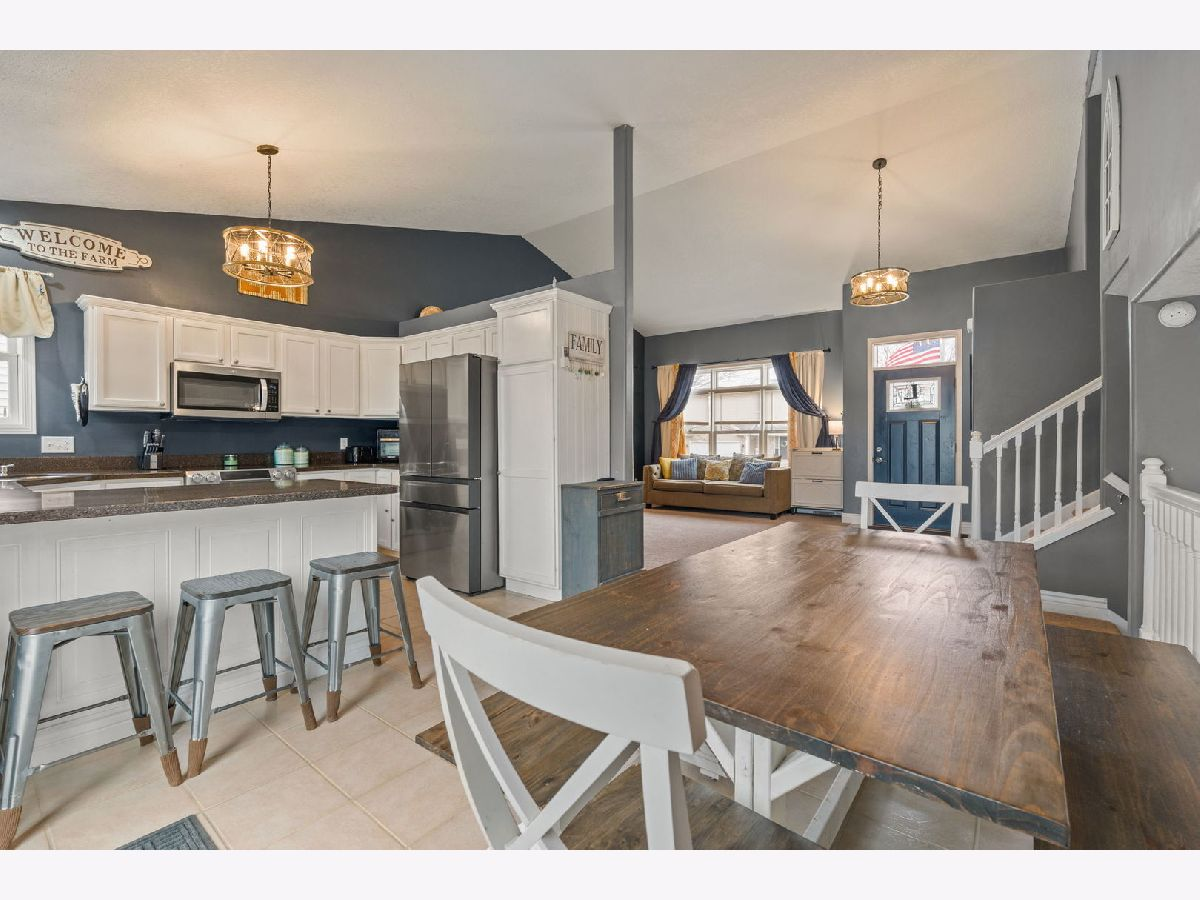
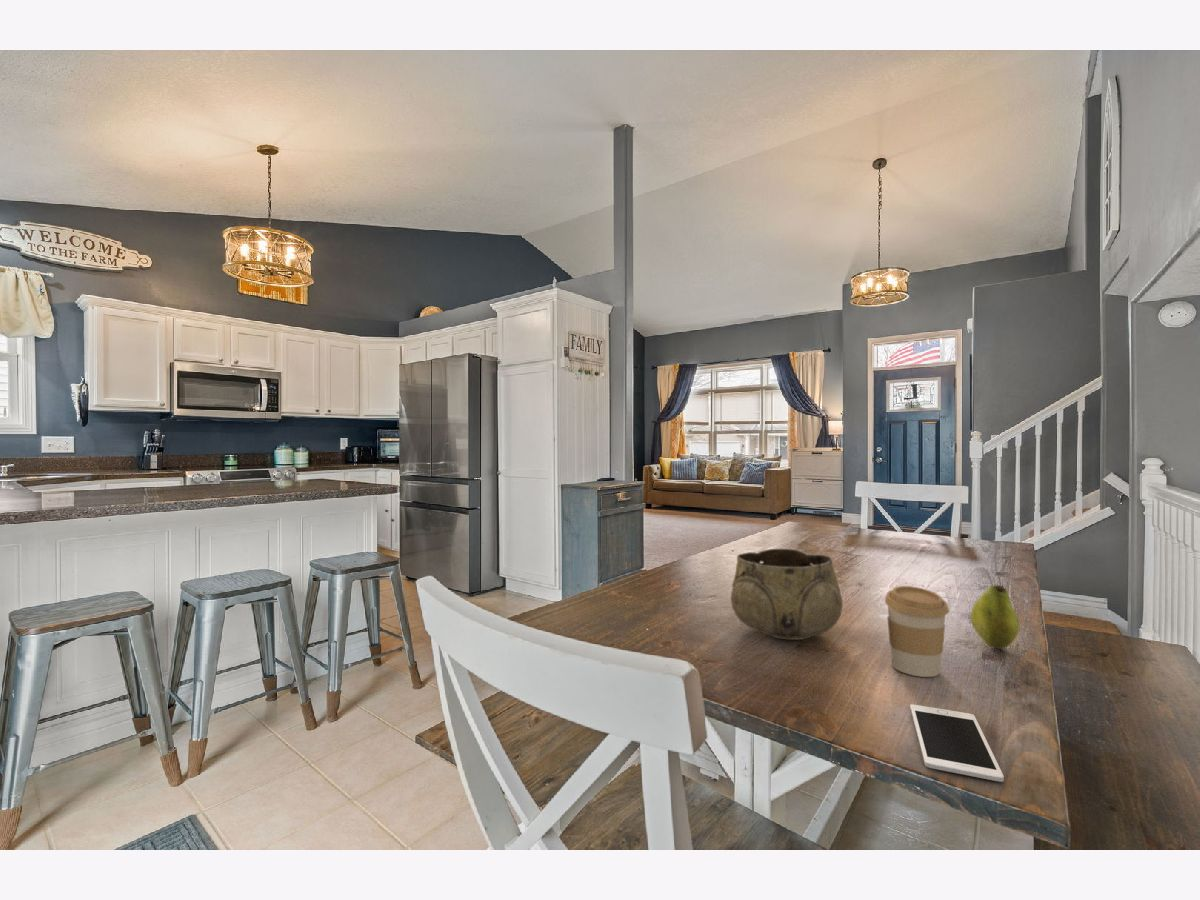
+ decorative bowl [730,548,844,641]
+ fruit [970,584,1020,650]
+ coffee cup [884,585,950,678]
+ cell phone [909,703,1005,783]
